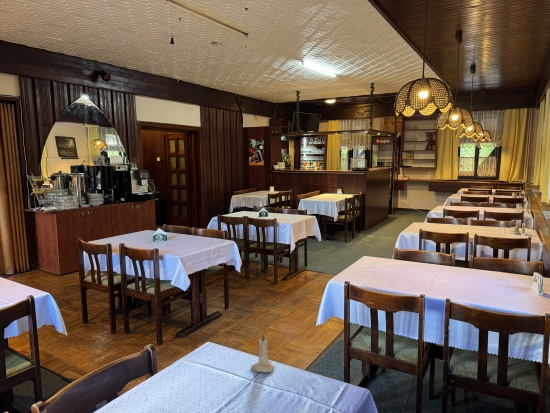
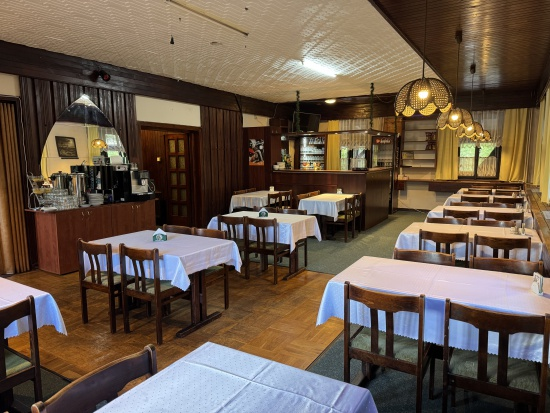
- candle [250,332,275,374]
